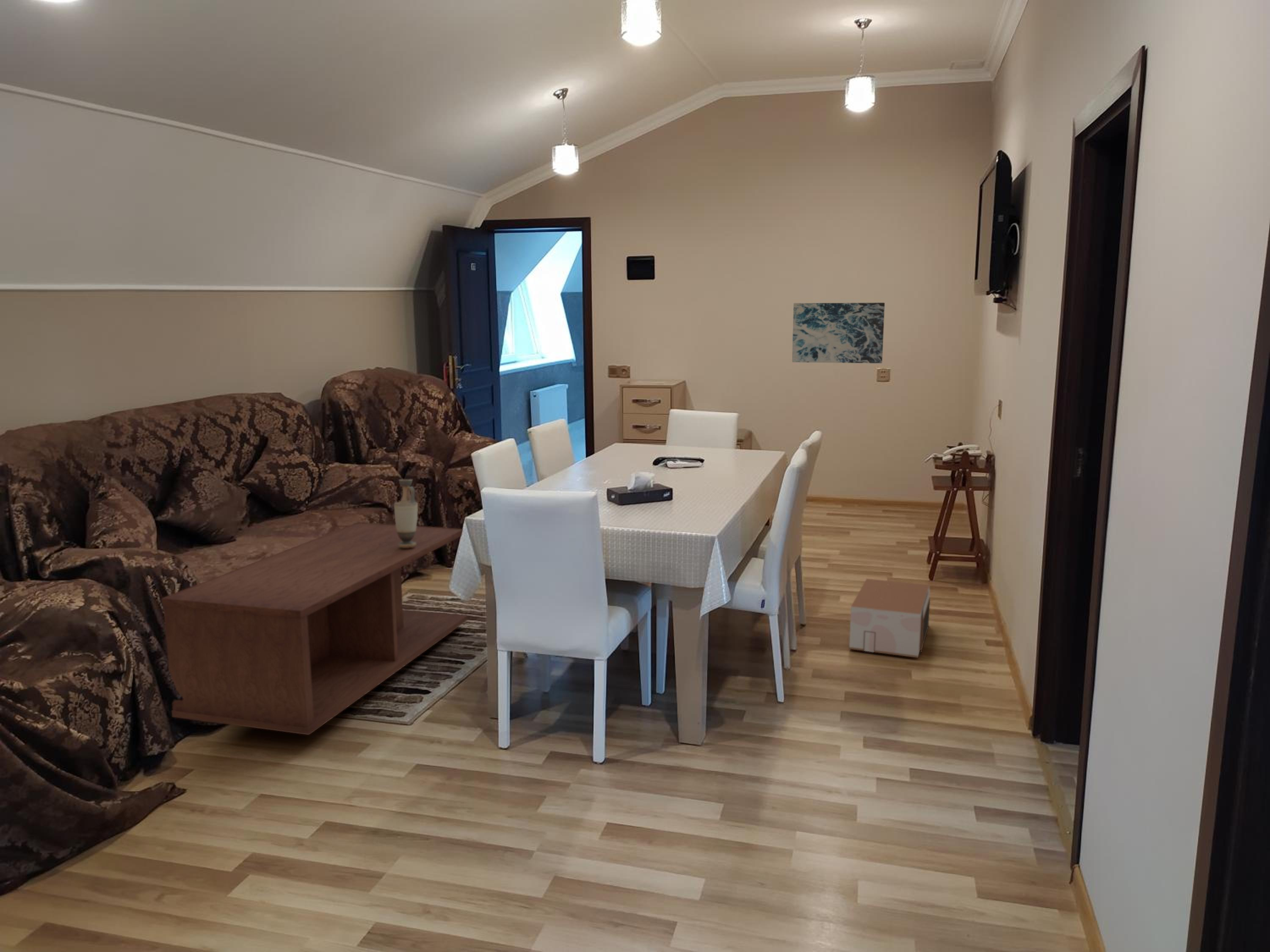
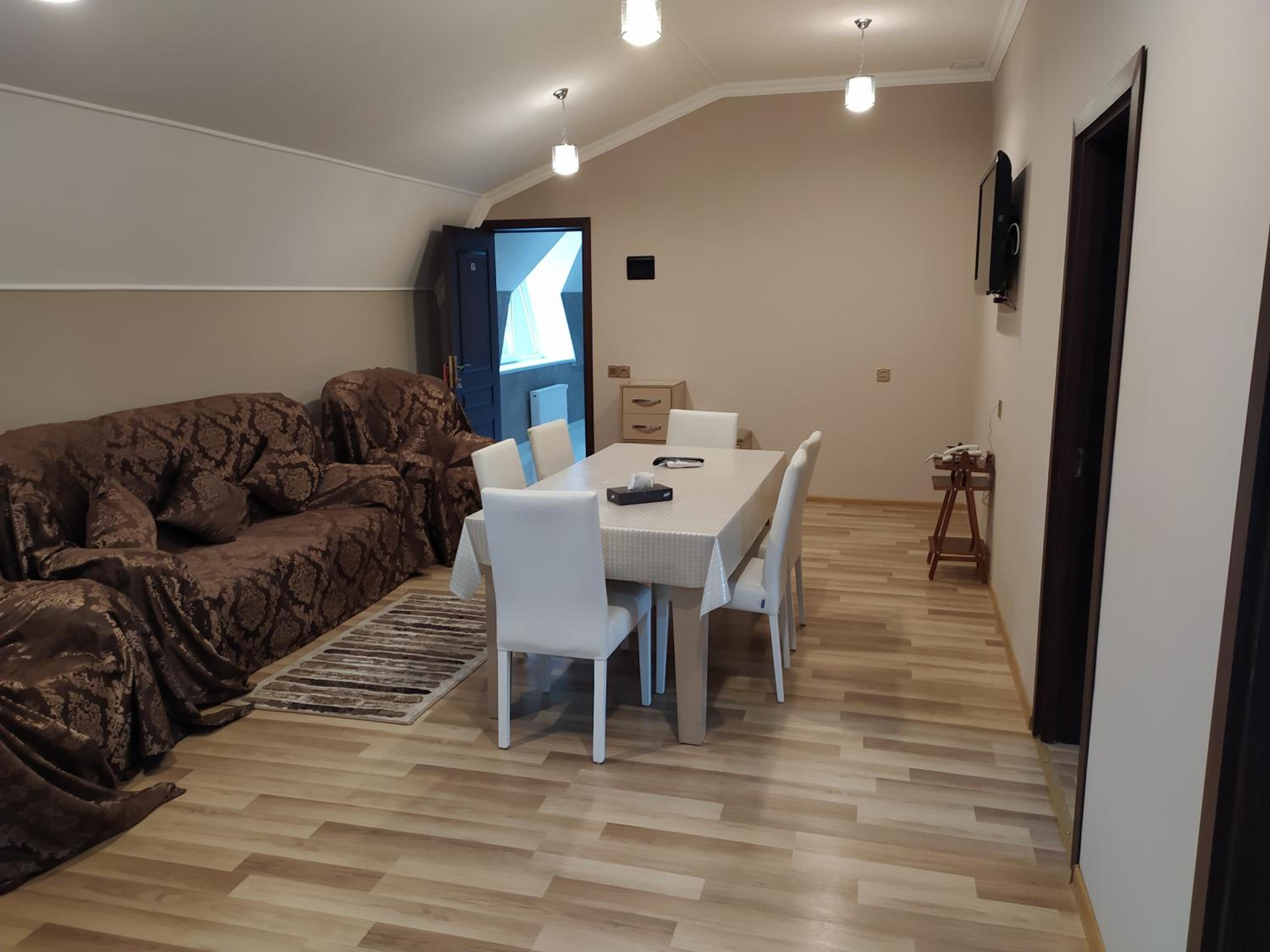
- coffee table [161,522,468,735]
- vase [394,479,418,548]
- wall art [792,302,885,364]
- cardboard box [849,578,930,658]
